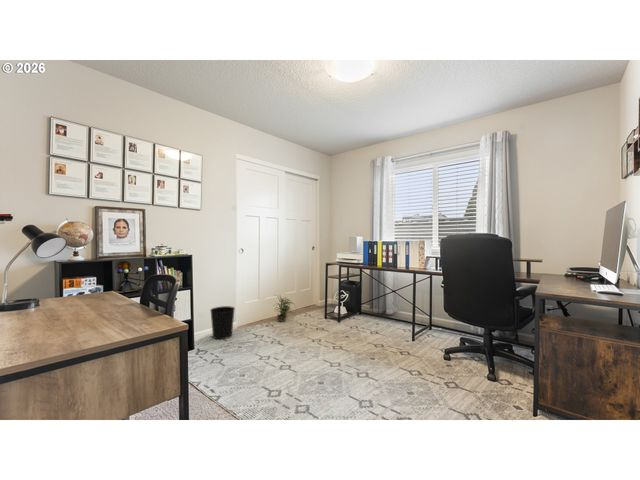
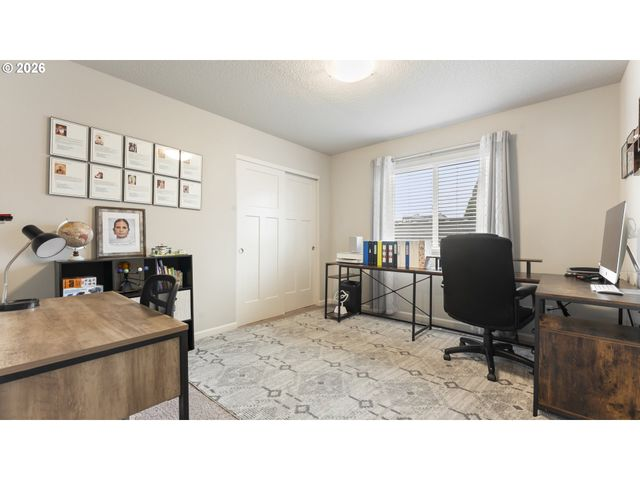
- potted plant [272,294,296,323]
- wastebasket [209,305,236,340]
